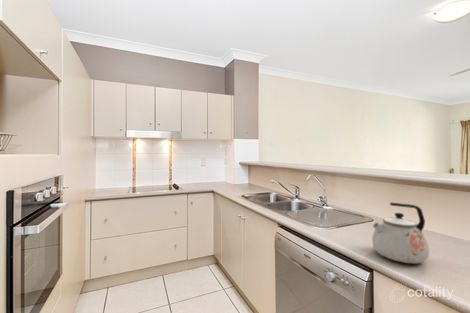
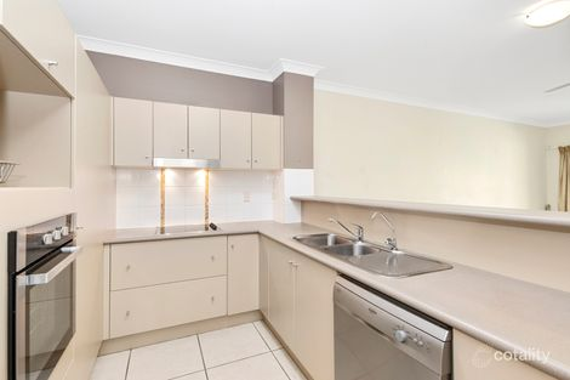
- kettle [371,202,430,264]
